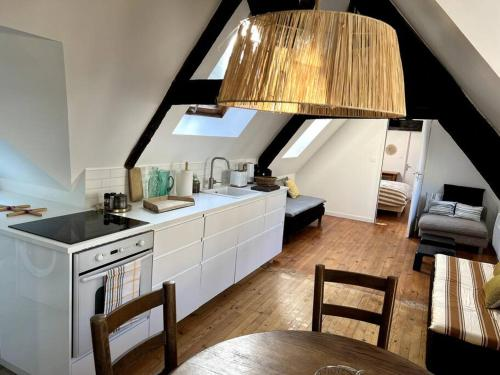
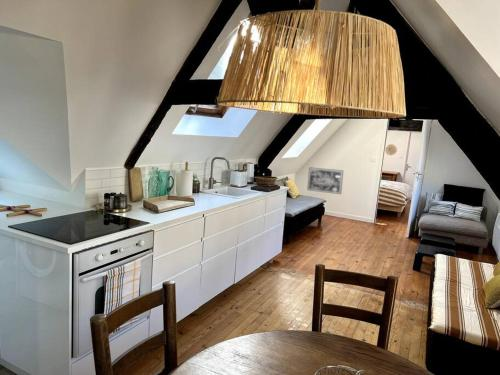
+ wall art [306,166,344,195]
